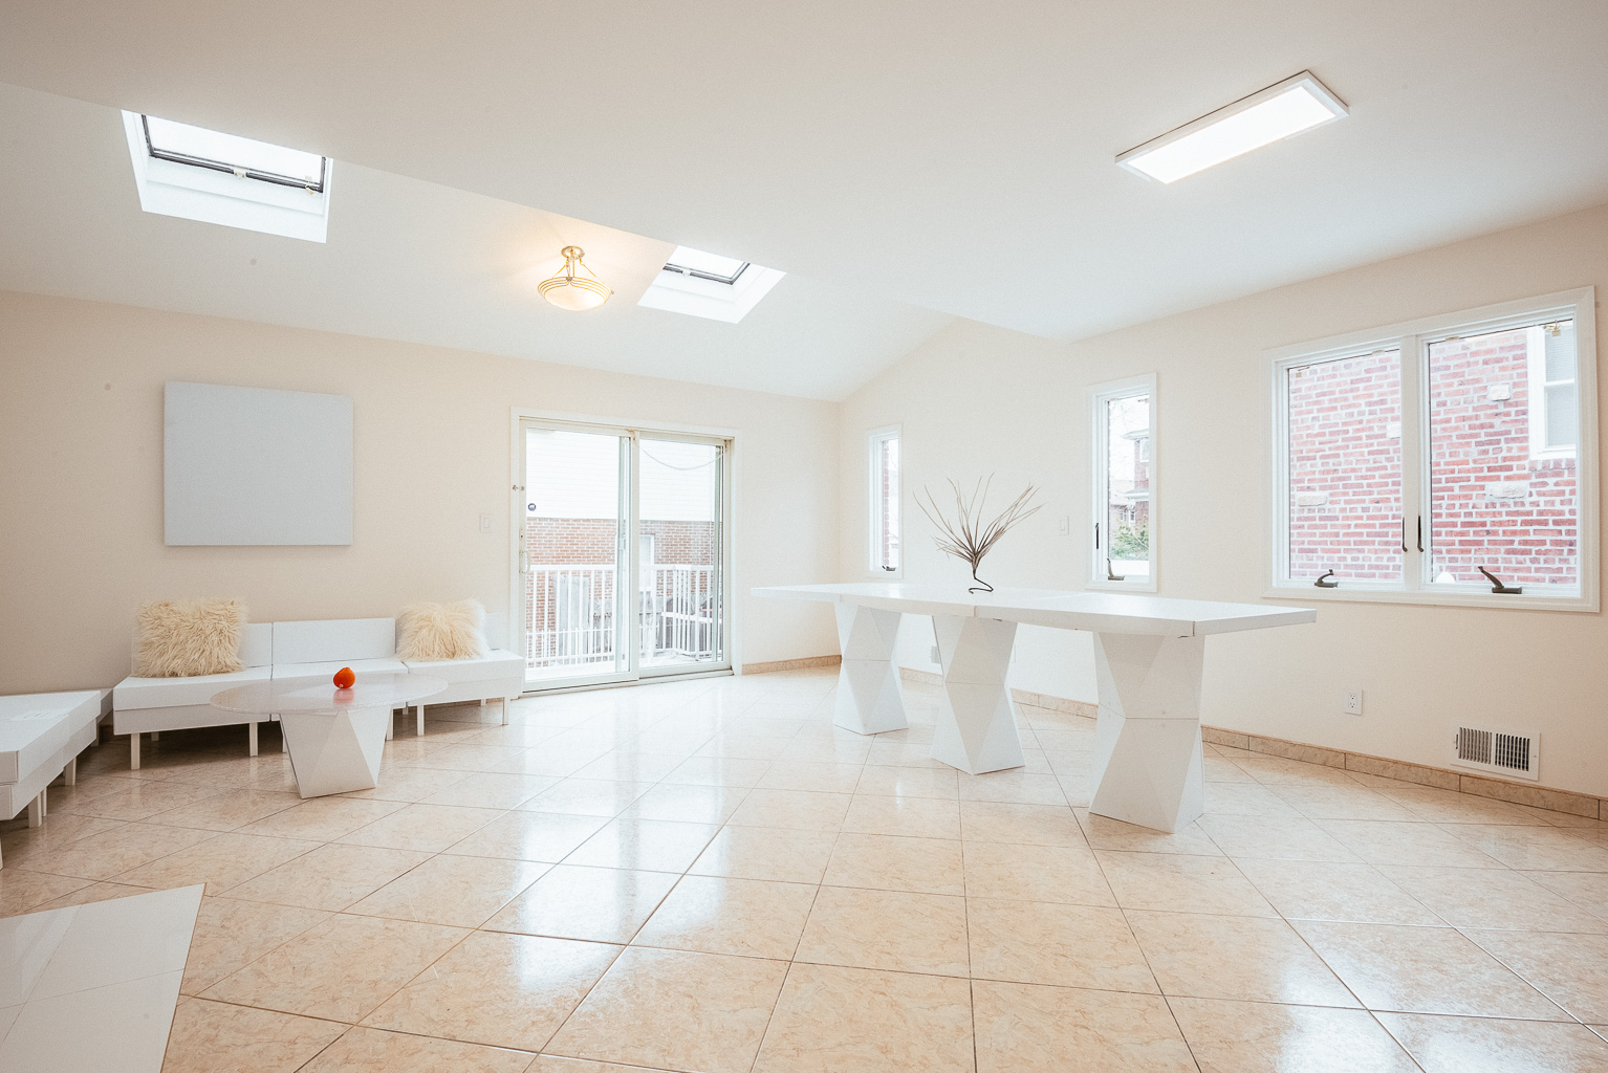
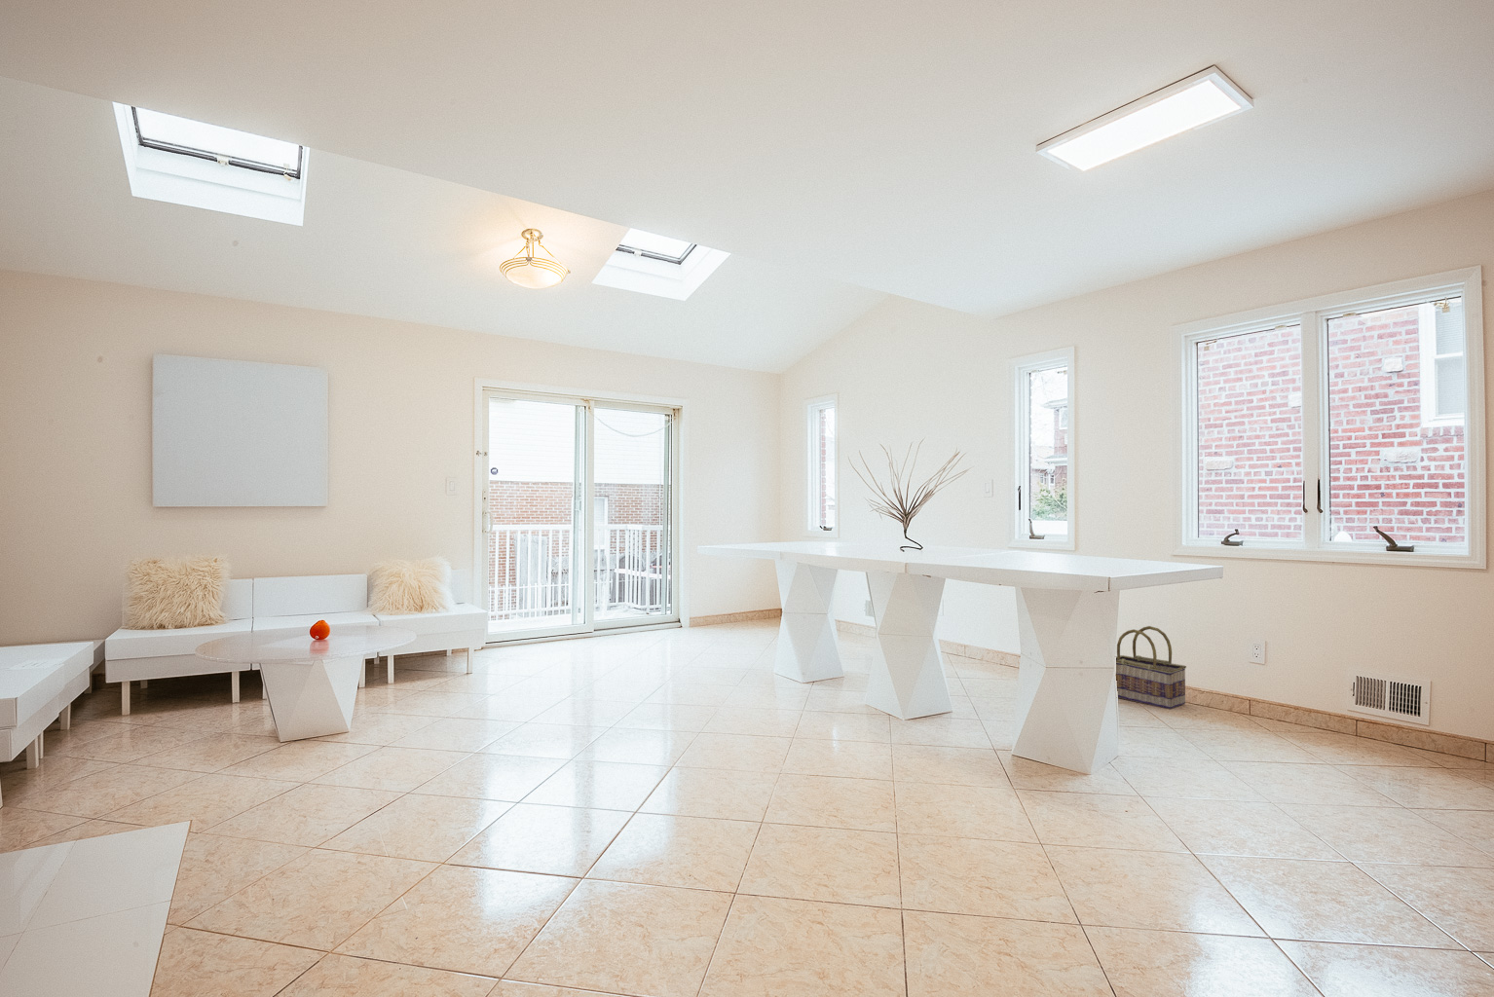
+ basket [1115,625,1187,710]
